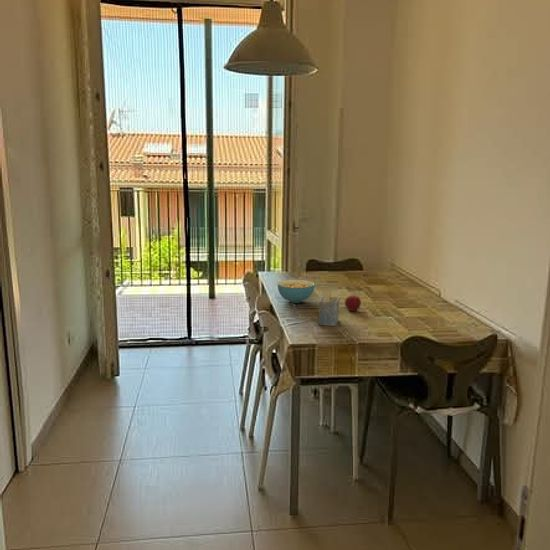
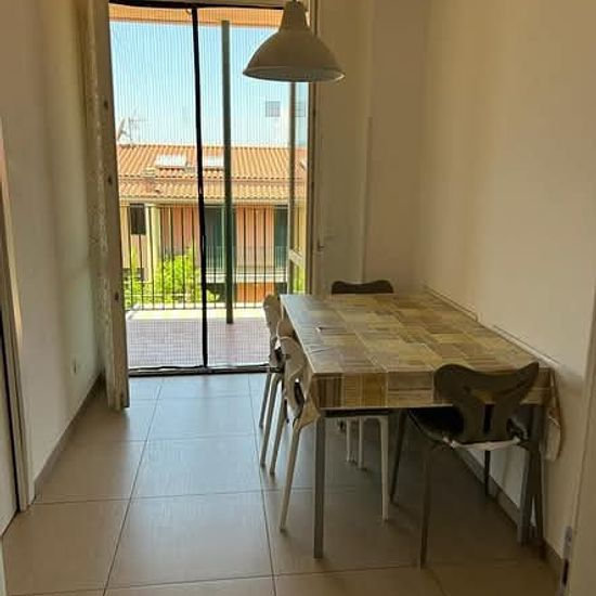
- apple [344,294,362,312]
- cereal bowl [276,279,316,304]
- napkin holder [317,287,340,327]
